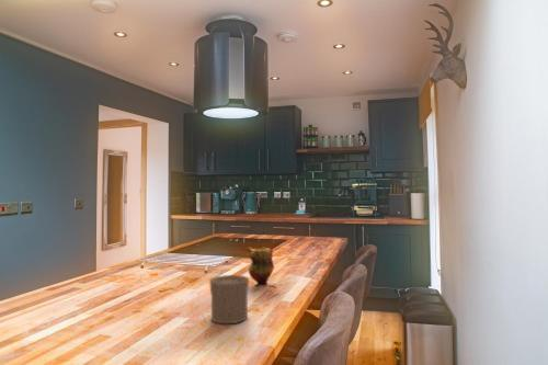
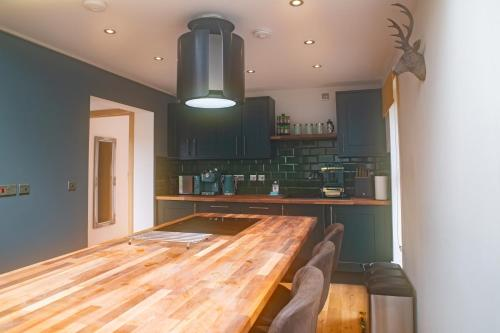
- cup [208,274,250,324]
- teapot [246,246,275,287]
